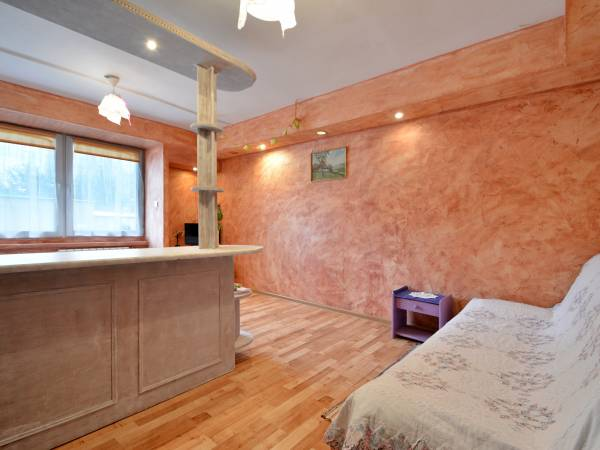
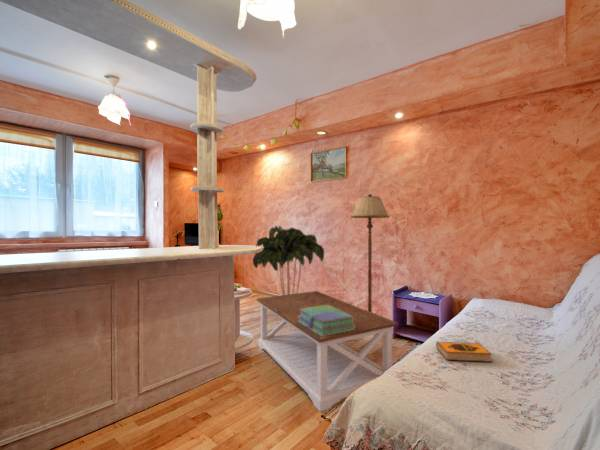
+ indoor plant [252,225,325,295]
+ stack of books [298,305,355,336]
+ hardback book [435,340,493,363]
+ coffee table [256,290,399,413]
+ floor lamp [350,193,390,312]
